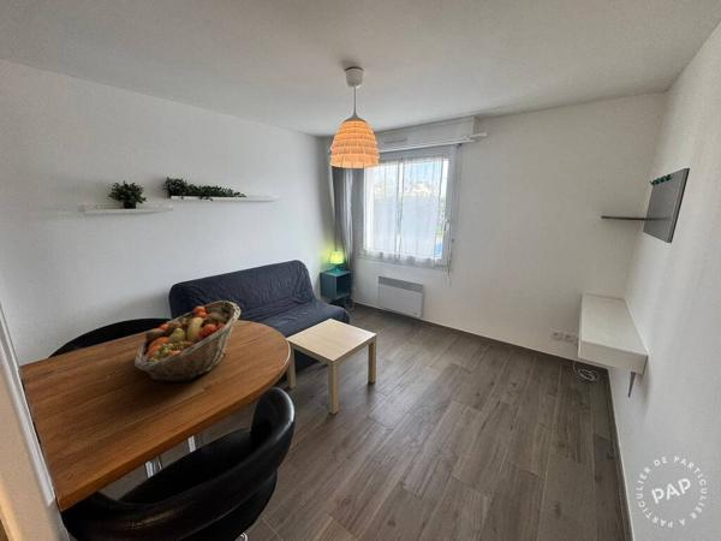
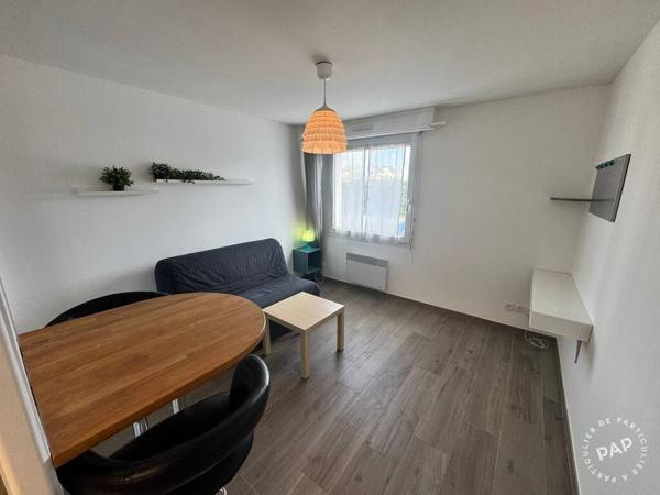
- fruit basket [133,299,242,384]
